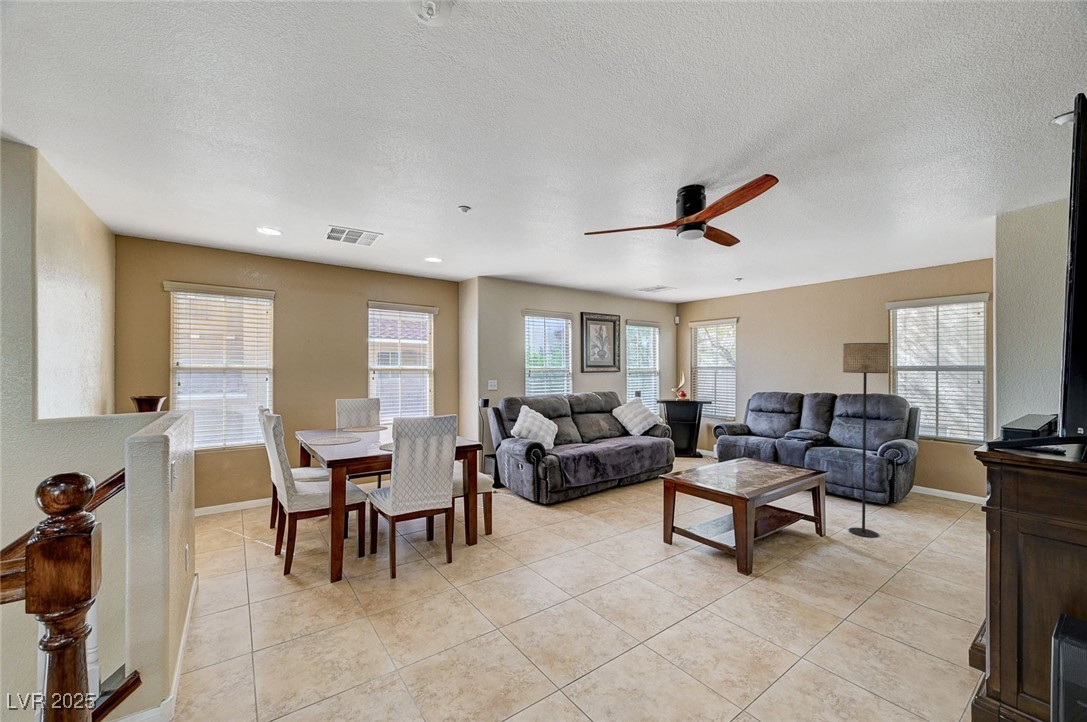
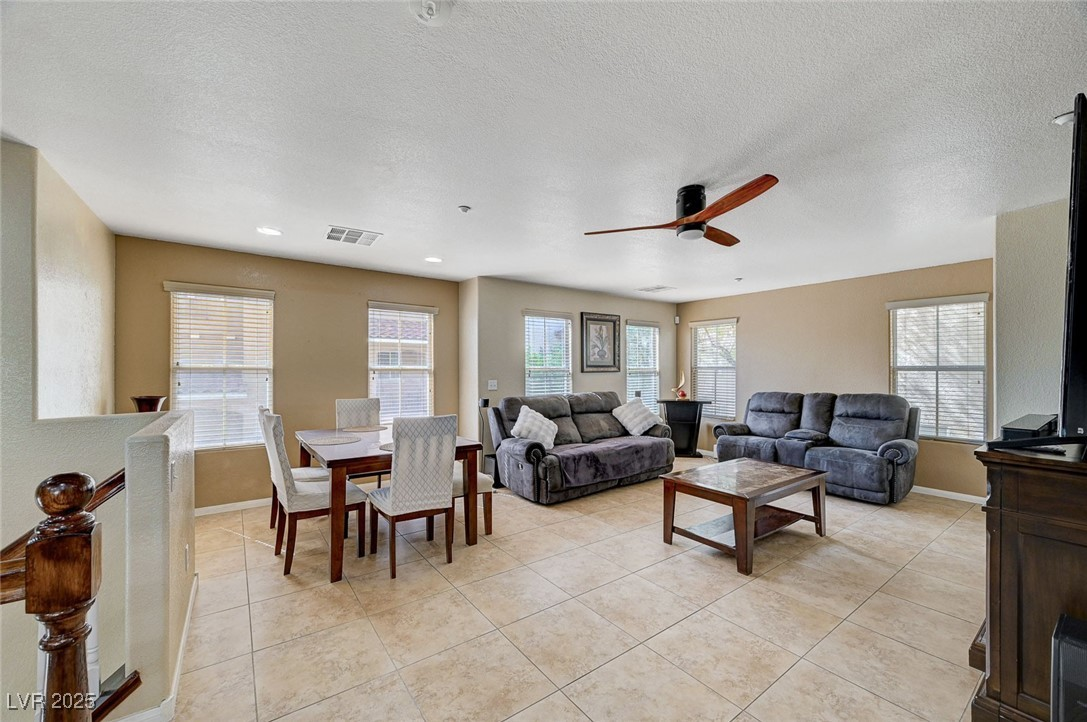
- floor lamp [842,342,890,539]
